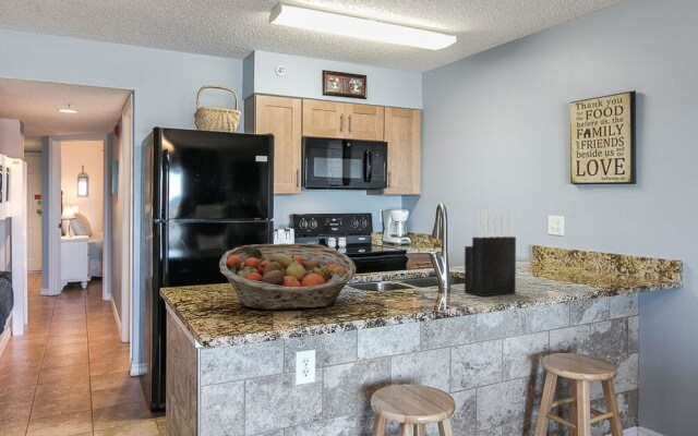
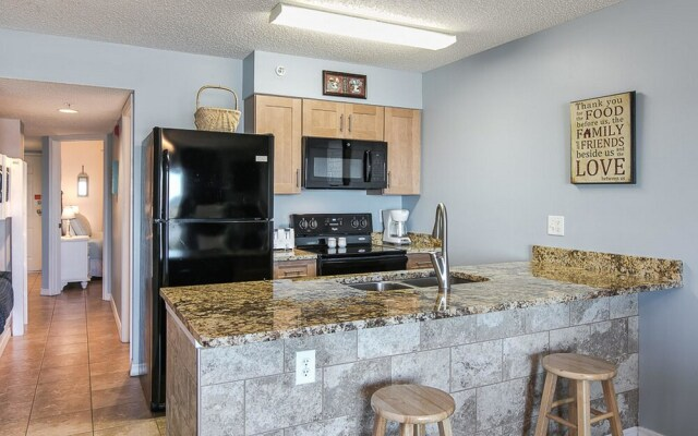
- fruit basket [218,242,357,311]
- knife block [464,207,517,298]
